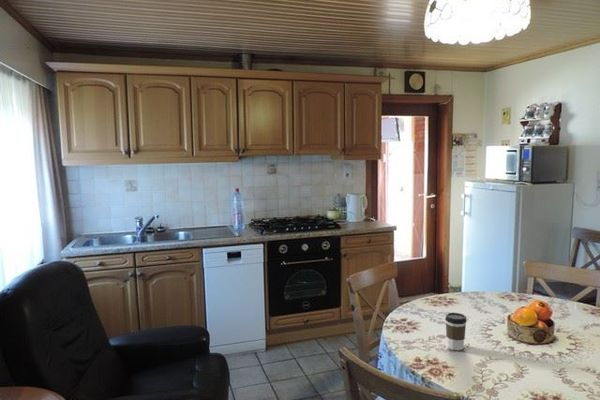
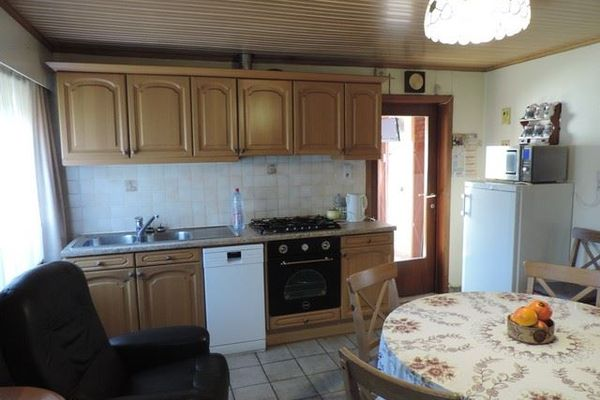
- coffee cup [444,312,468,351]
